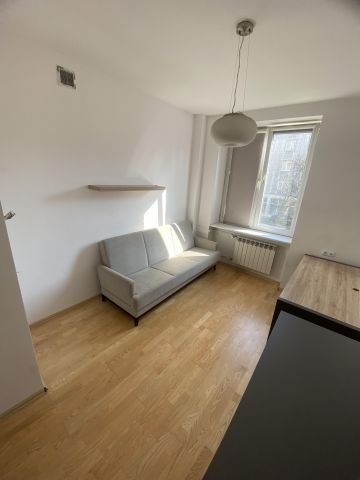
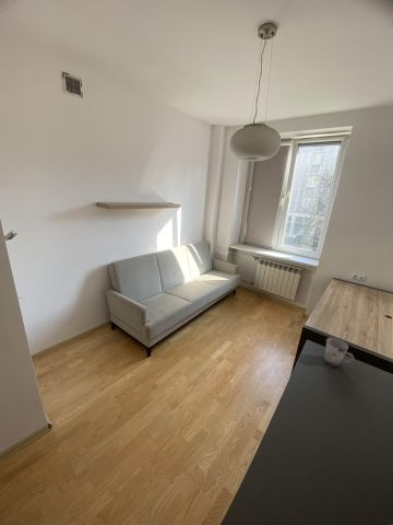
+ cup [323,337,355,368]
